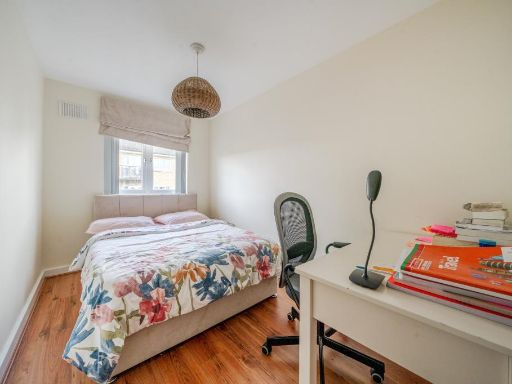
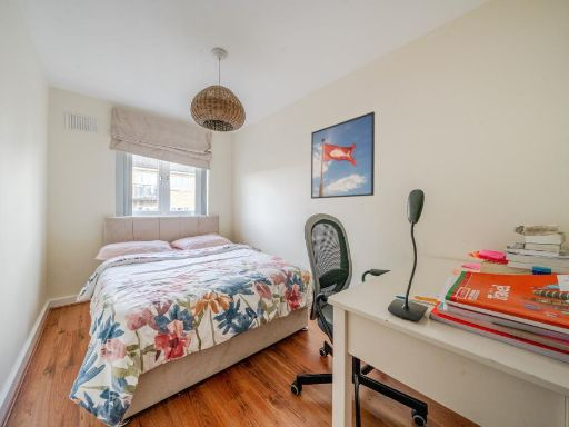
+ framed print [310,110,376,200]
